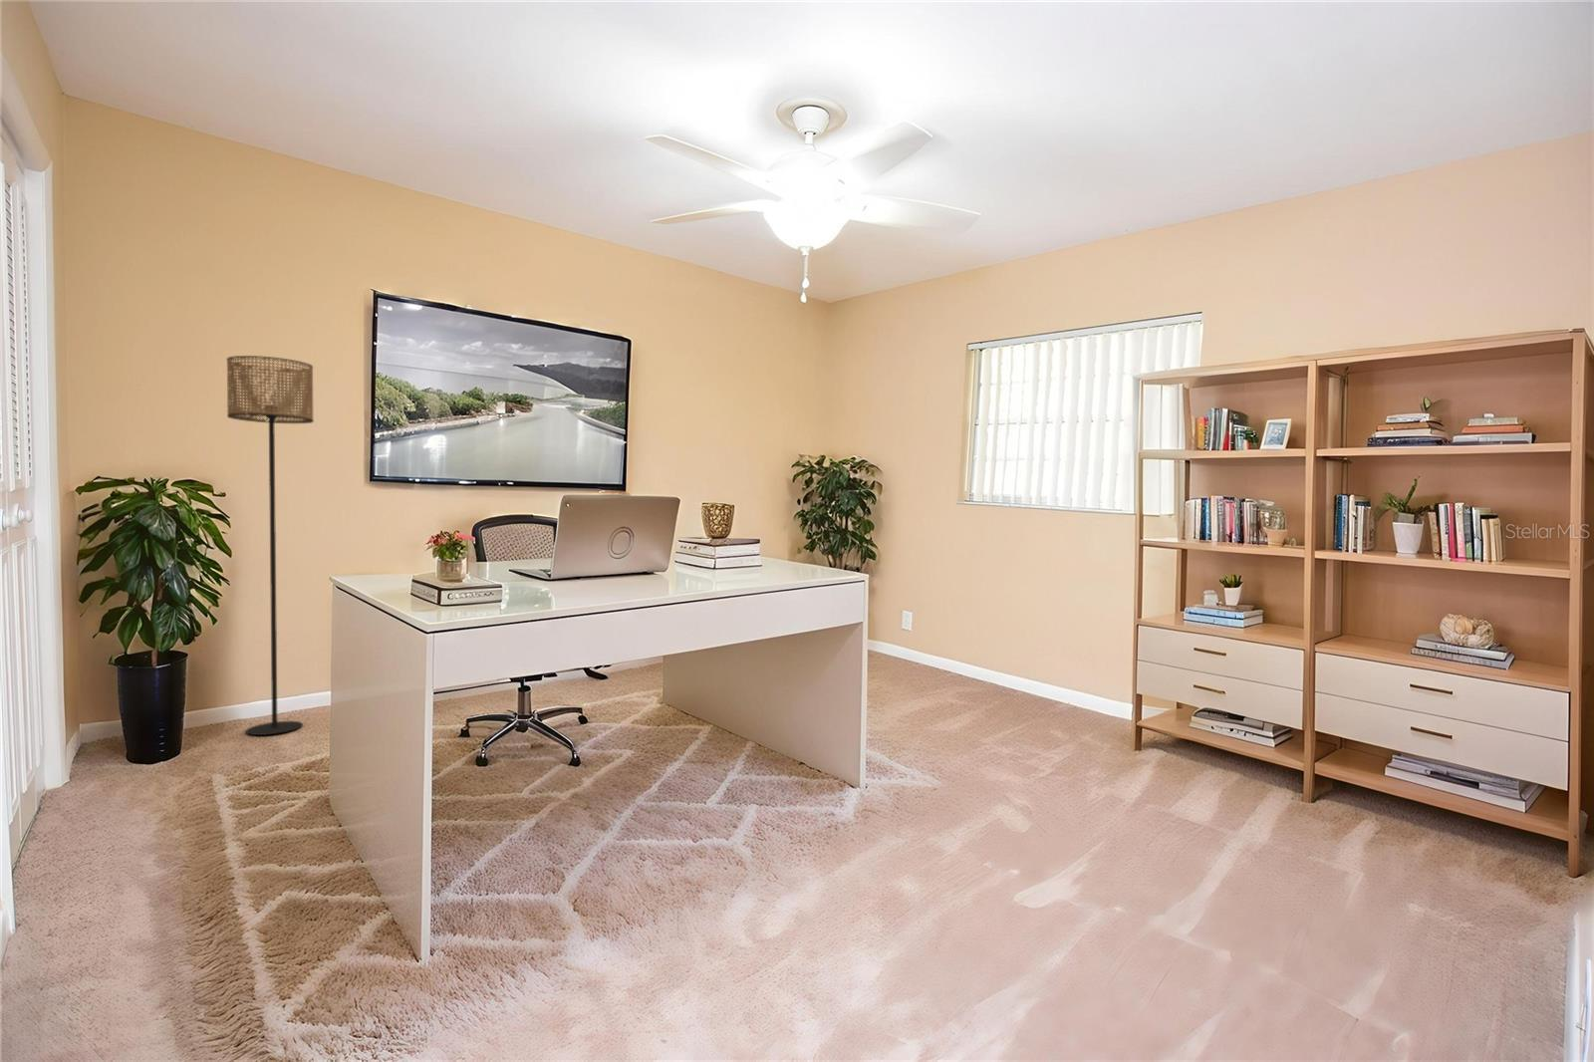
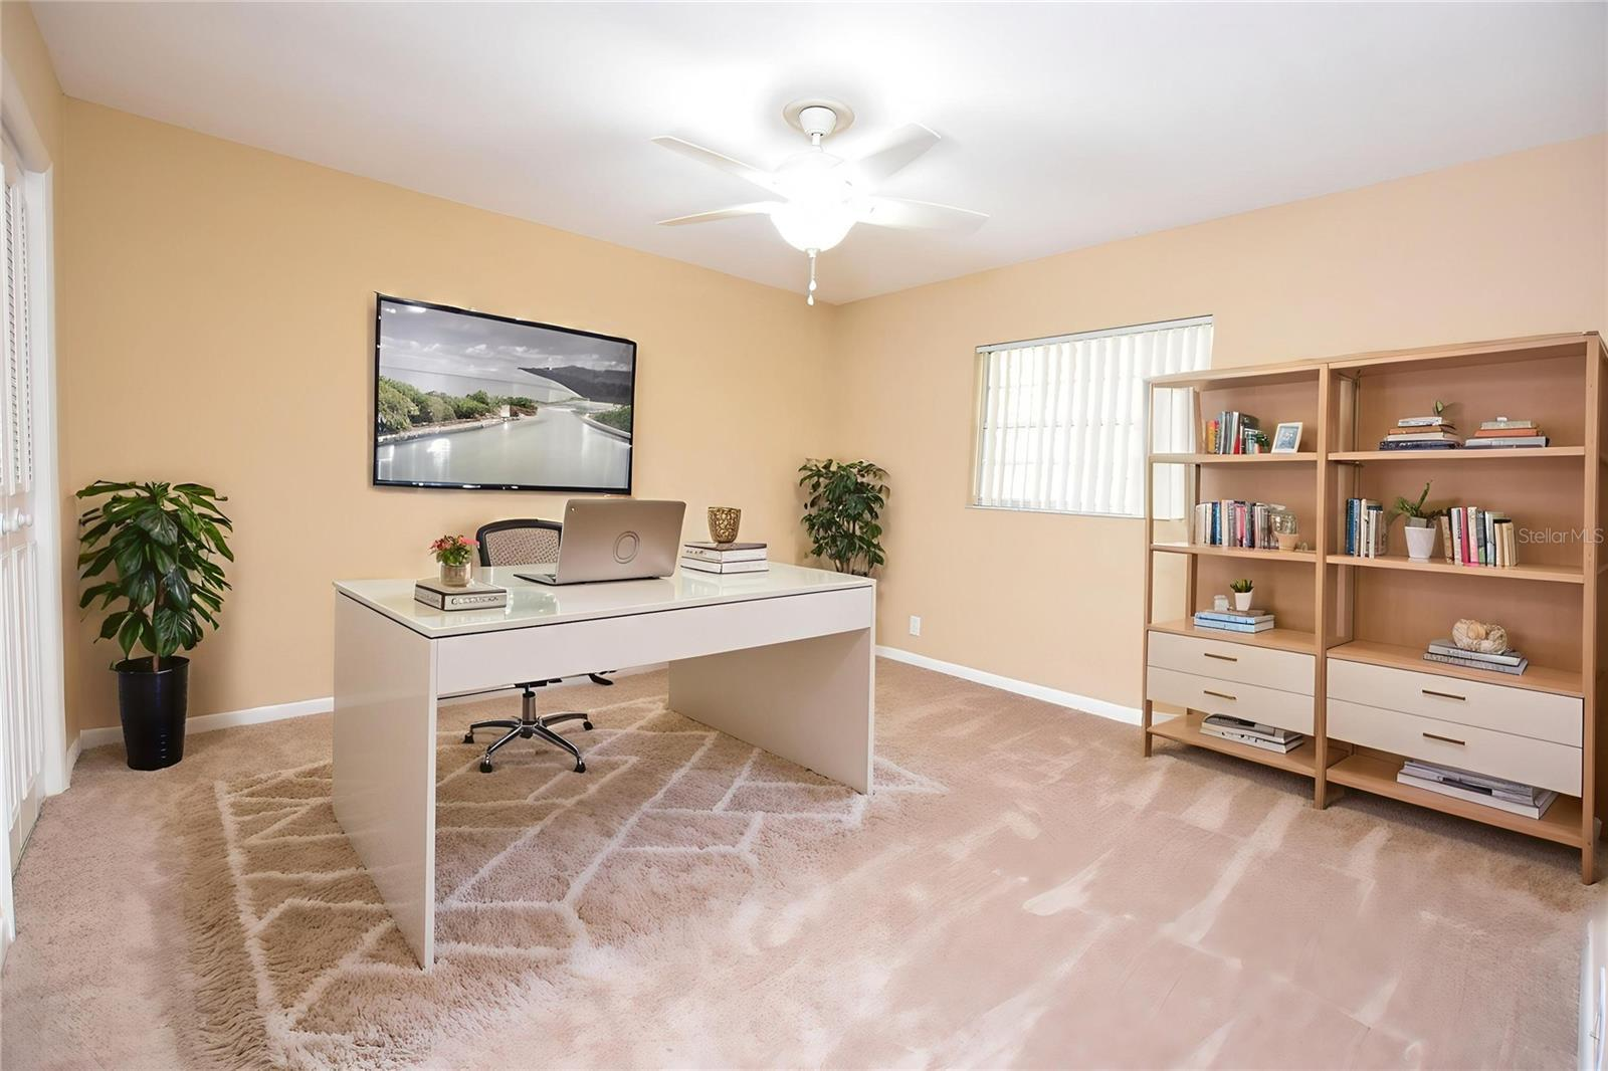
- floor lamp [226,354,315,736]
